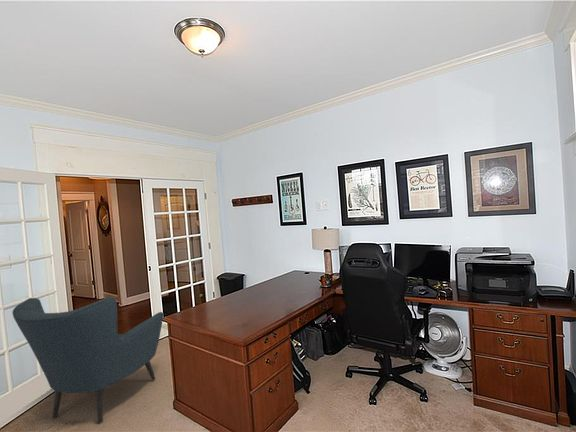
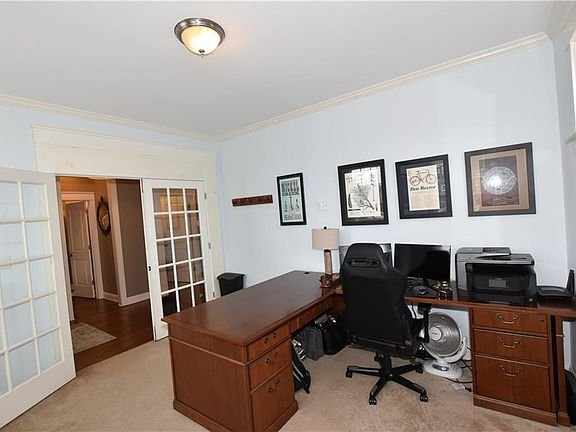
- chair [11,295,165,425]
